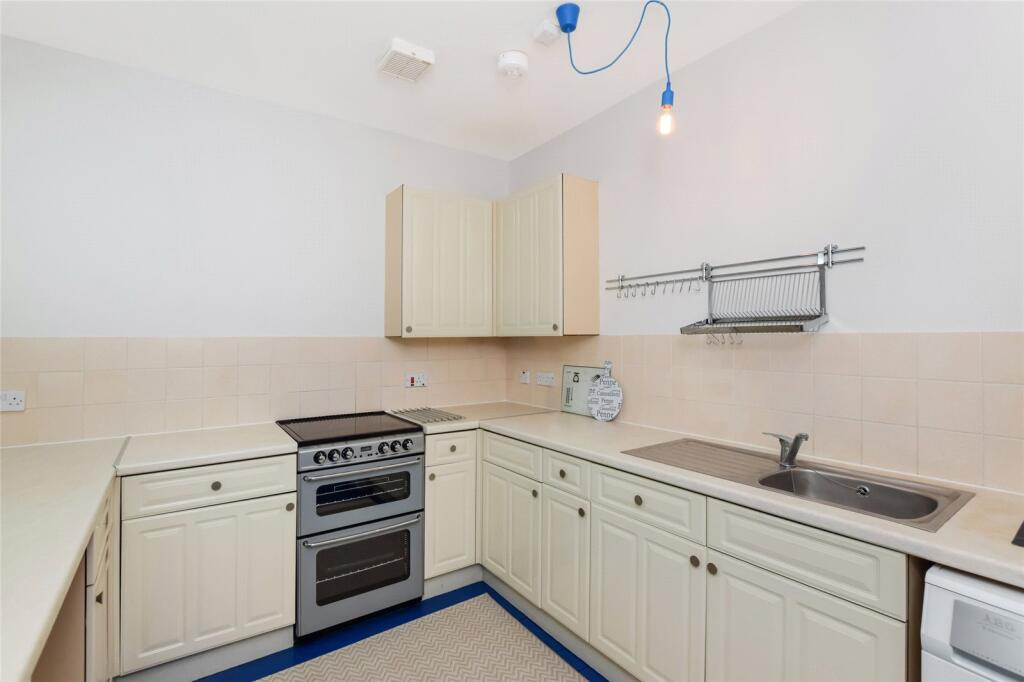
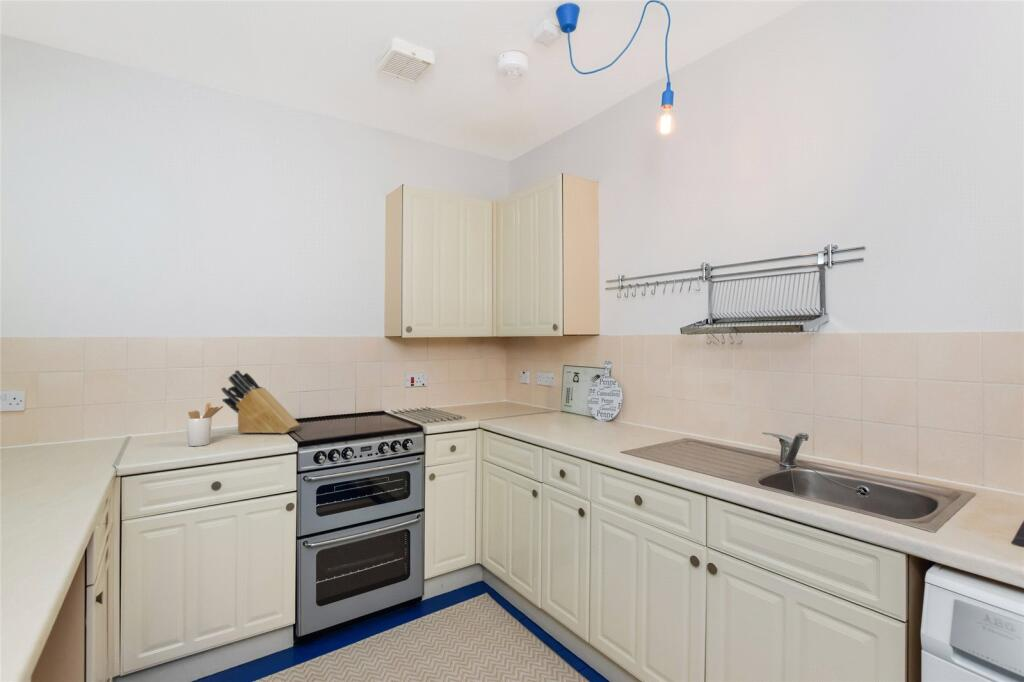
+ knife block [220,369,301,435]
+ utensil holder [186,402,224,447]
